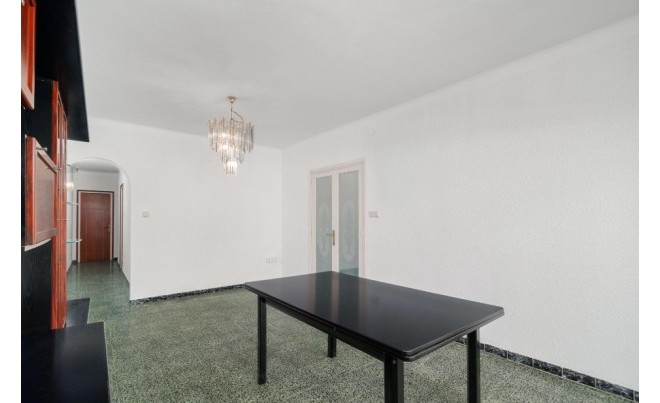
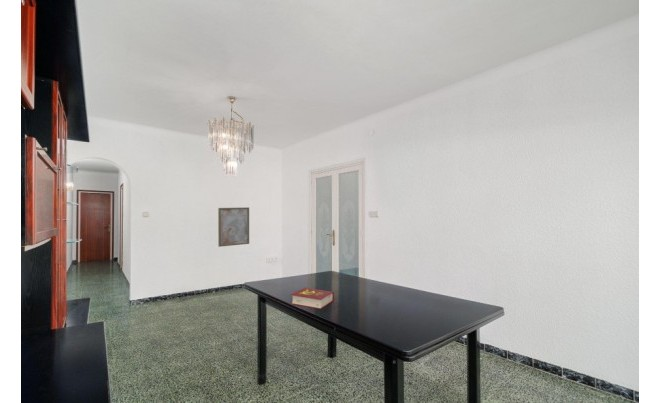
+ wall art [217,206,250,248]
+ book [290,287,335,310]
